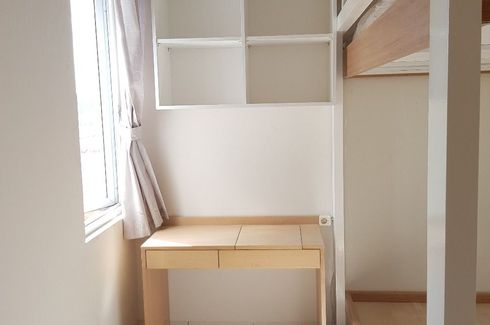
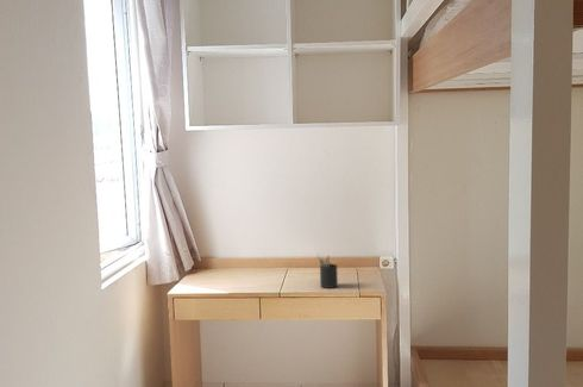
+ pen holder [315,251,339,289]
